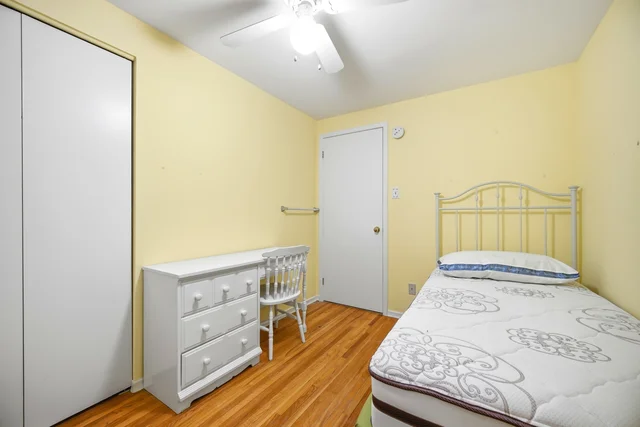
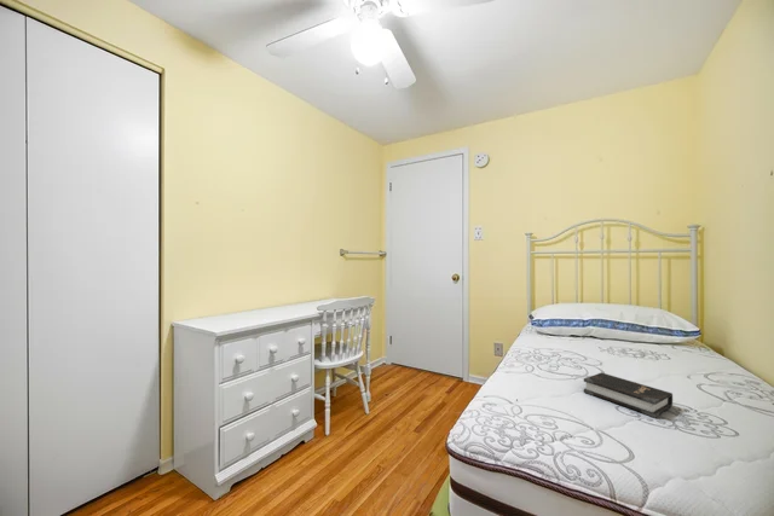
+ hardback book [583,371,674,418]
